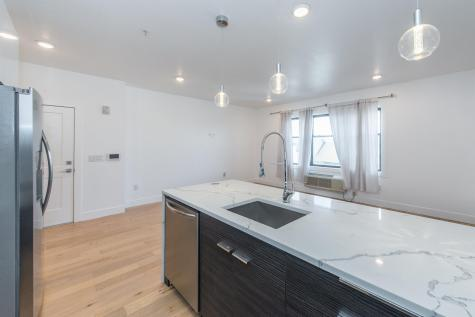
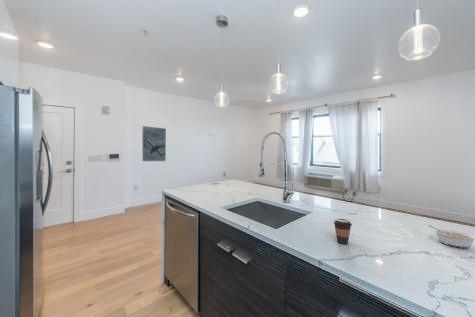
+ legume [428,224,475,249]
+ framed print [141,125,167,162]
+ coffee cup [332,218,353,245]
